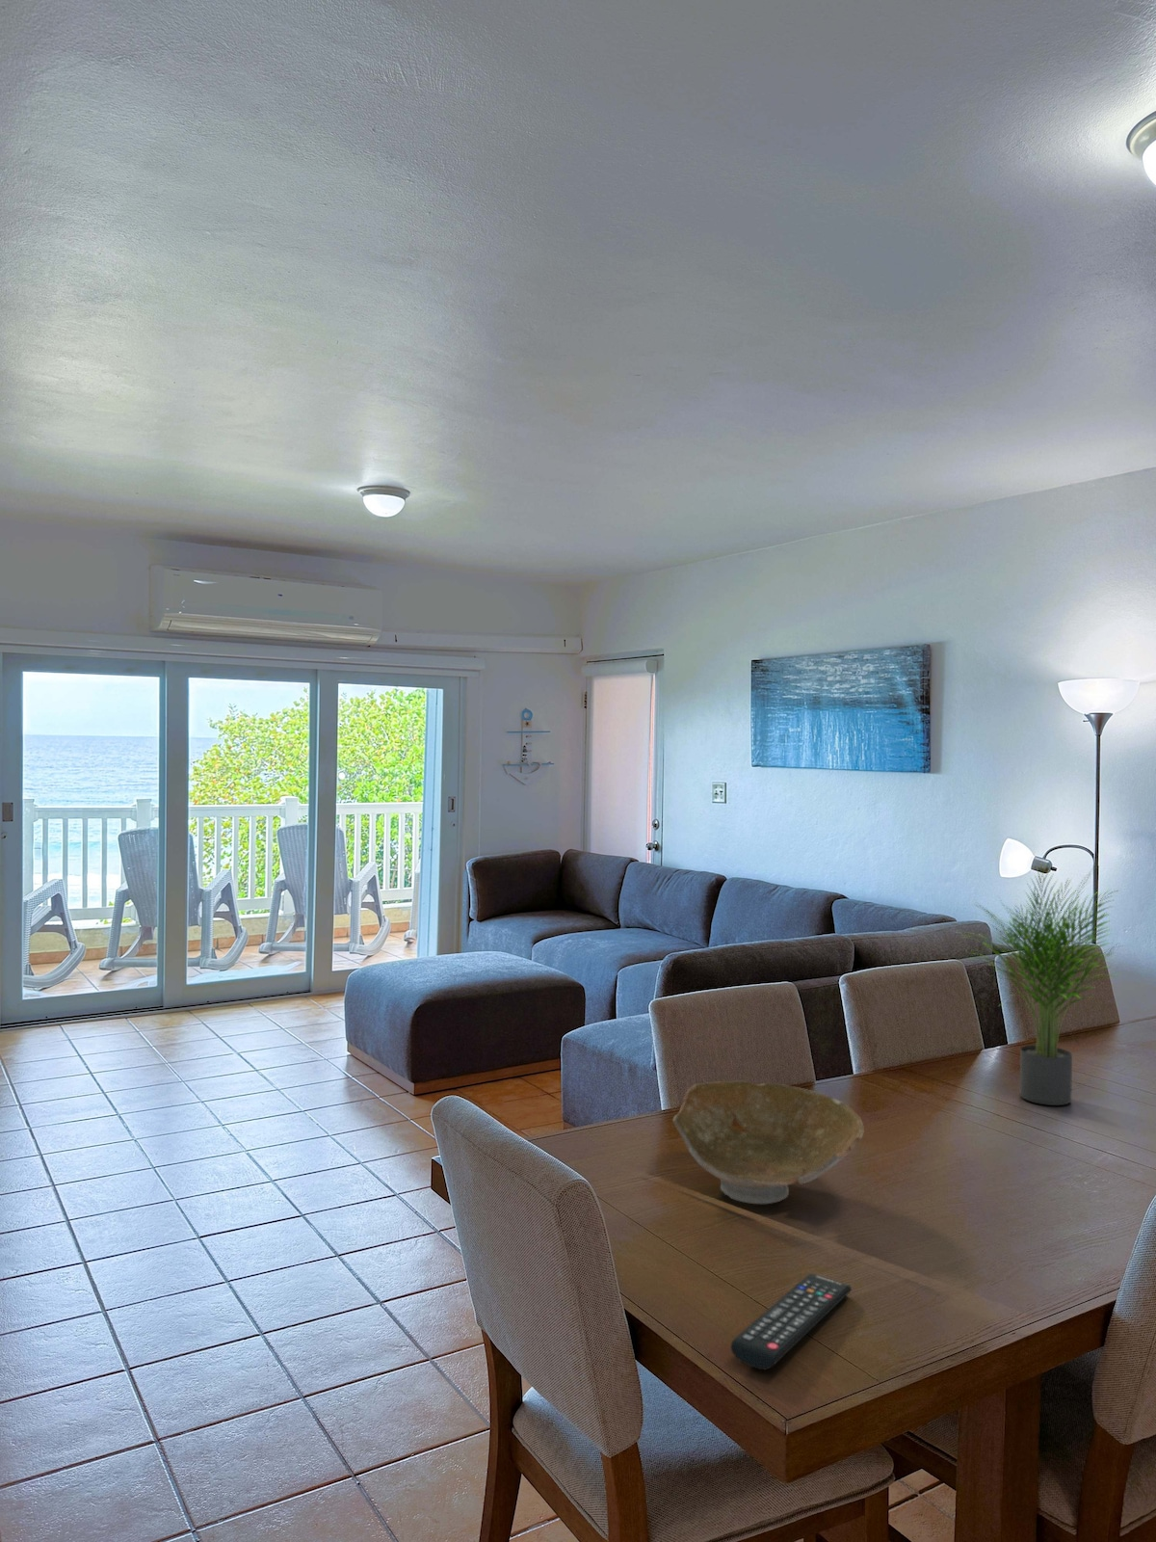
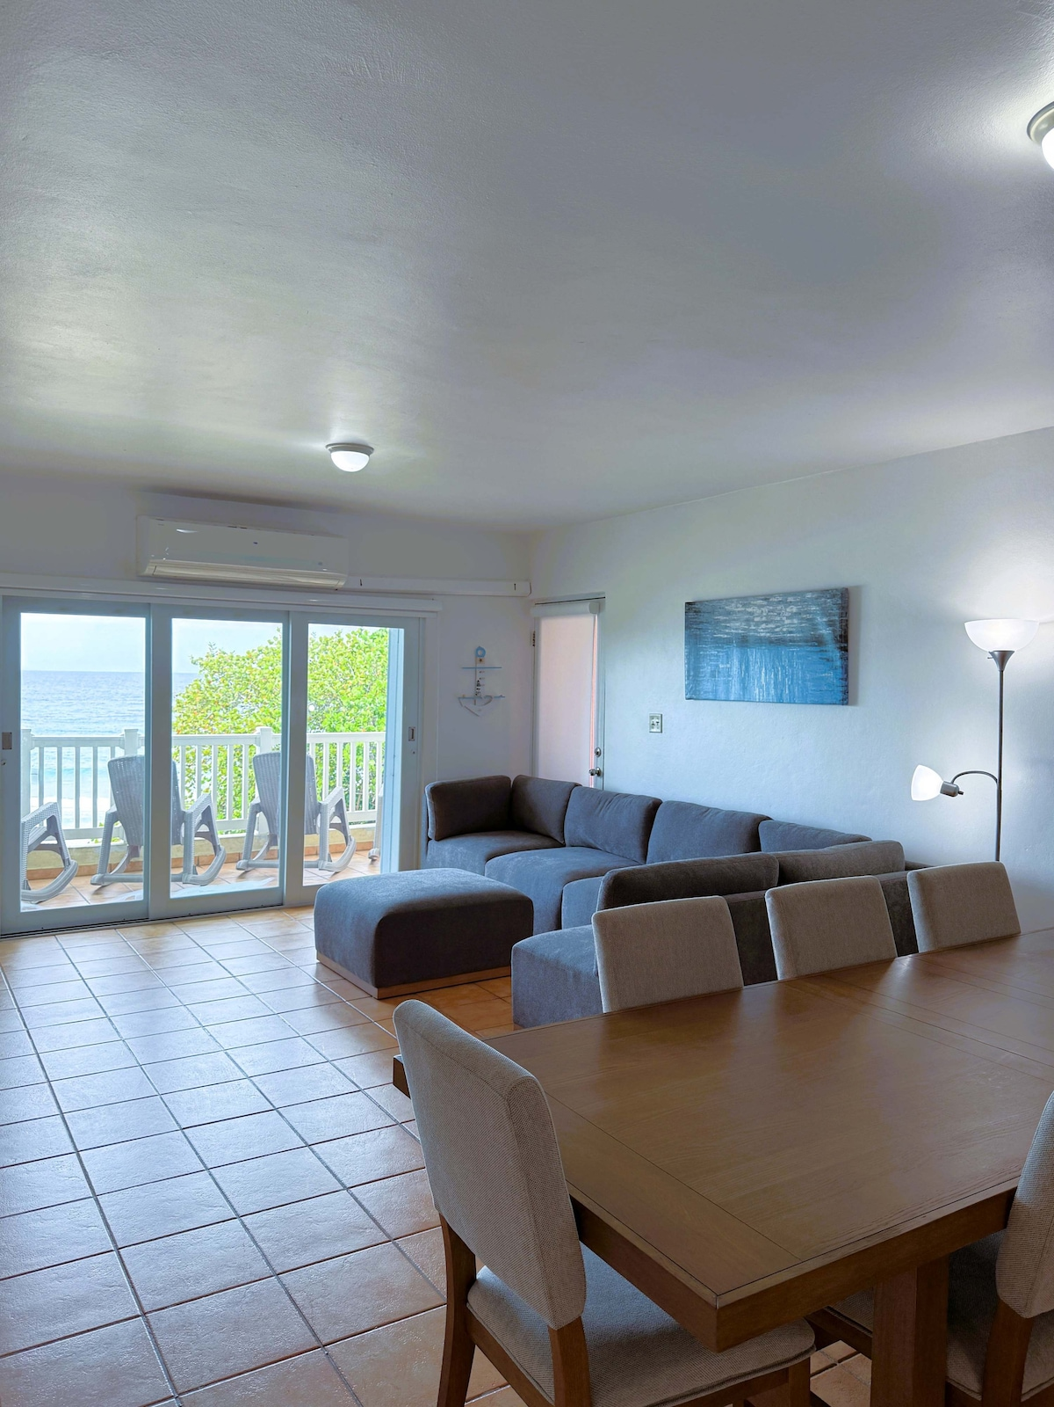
- bowl [672,1081,865,1204]
- potted plant [957,862,1123,1106]
- remote control [730,1274,852,1371]
